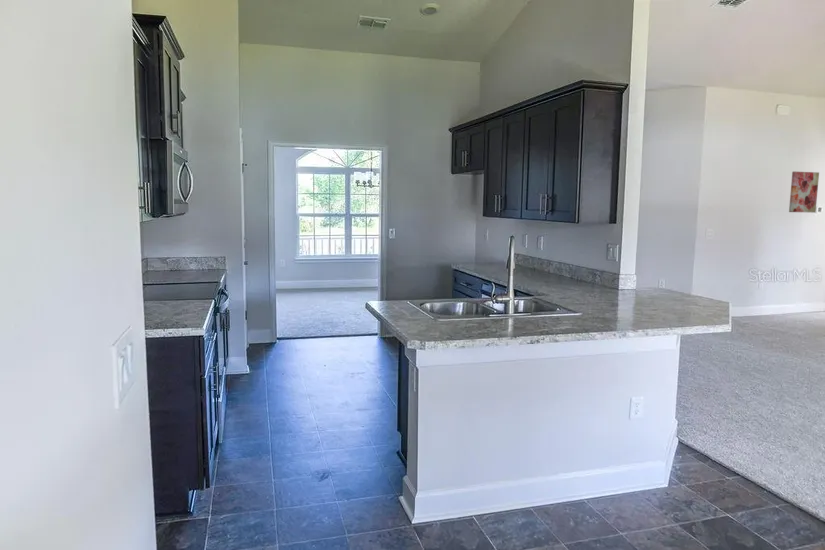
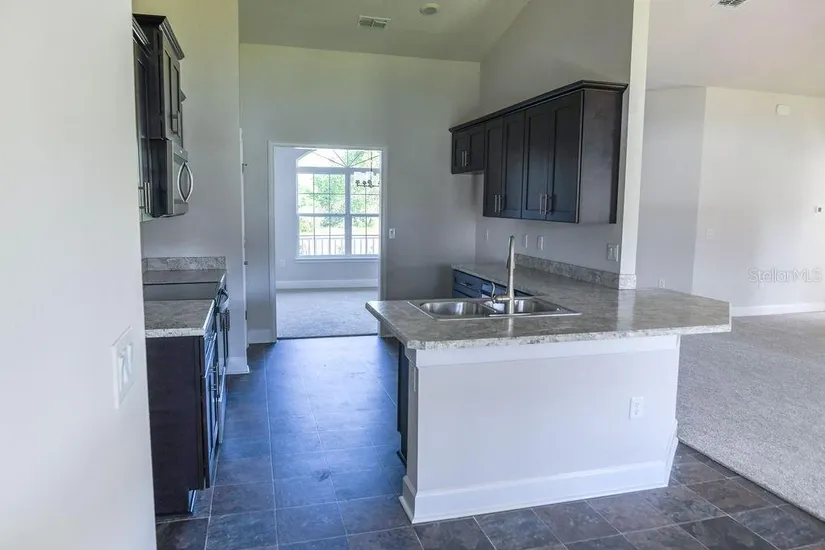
- wall art [788,171,820,214]
